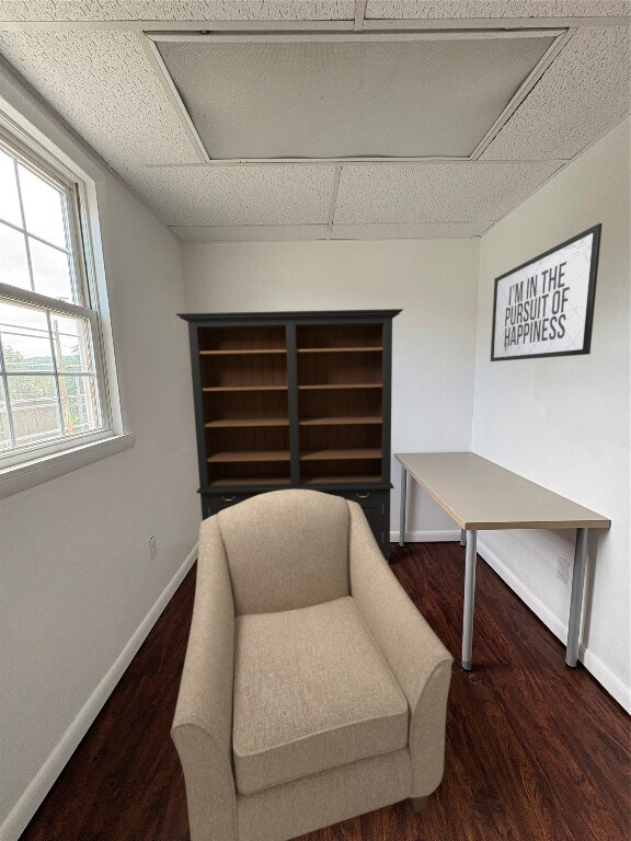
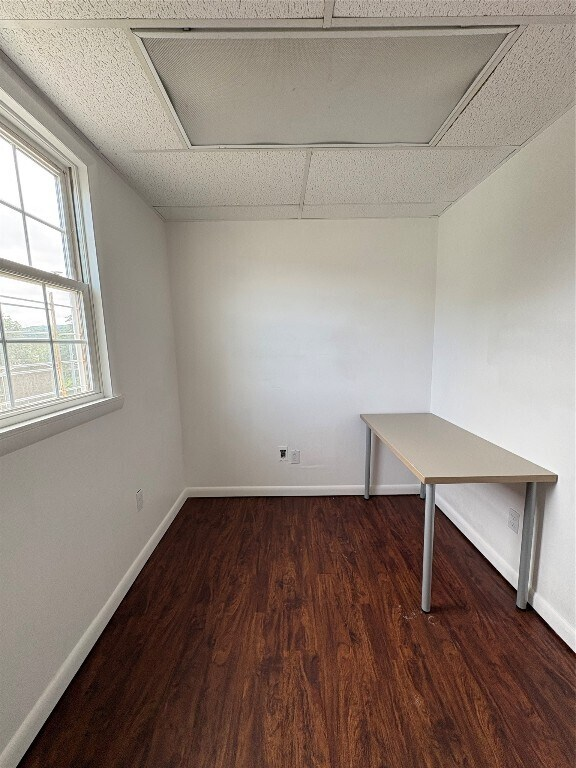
- mirror [490,222,604,362]
- bookcase [174,308,404,564]
- chair [170,489,455,841]
